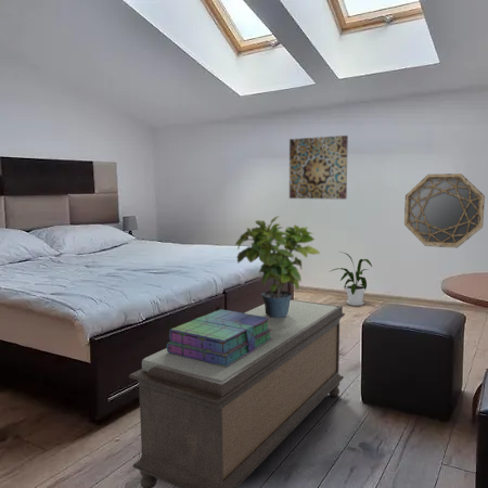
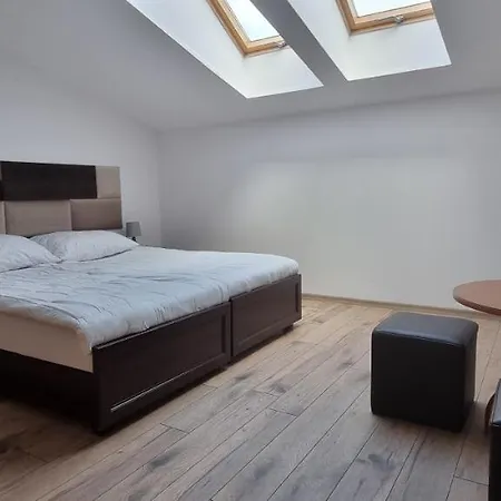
- wall art [288,134,349,201]
- bench [128,298,346,488]
- potted plant [234,215,322,318]
- stack of books [166,308,272,367]
- home mirror [403,172,486,249]
- house plant [330,251,373,307]
